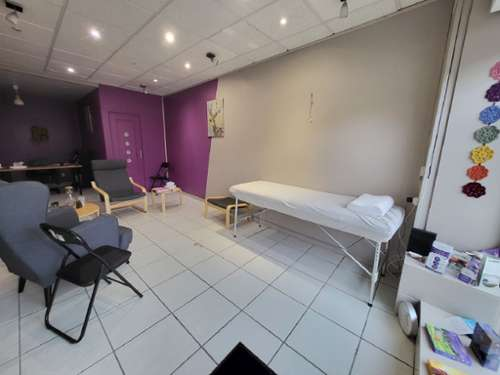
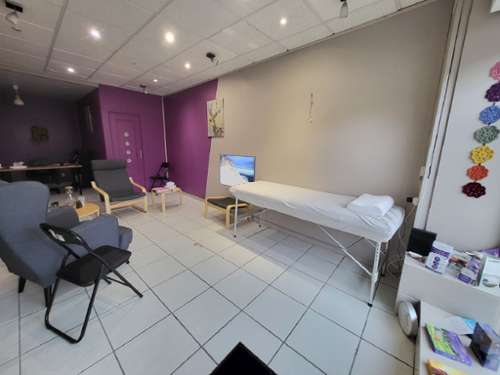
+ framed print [219,153,257,187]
